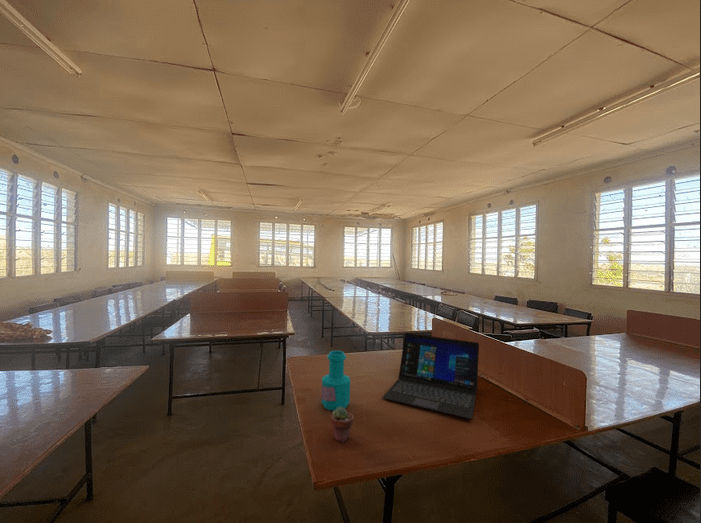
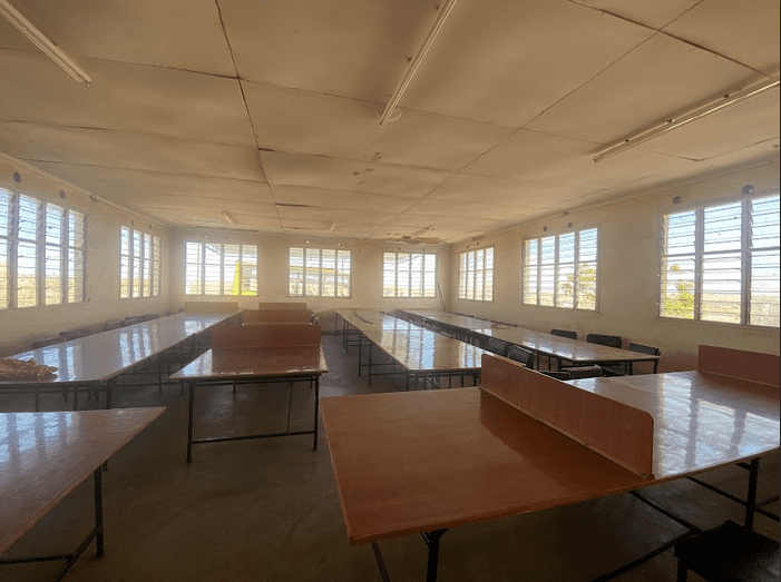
- bottle [321,350,351,411]
- laptop [382,332,480,420]
- potted succulent [330,407,354,443]
